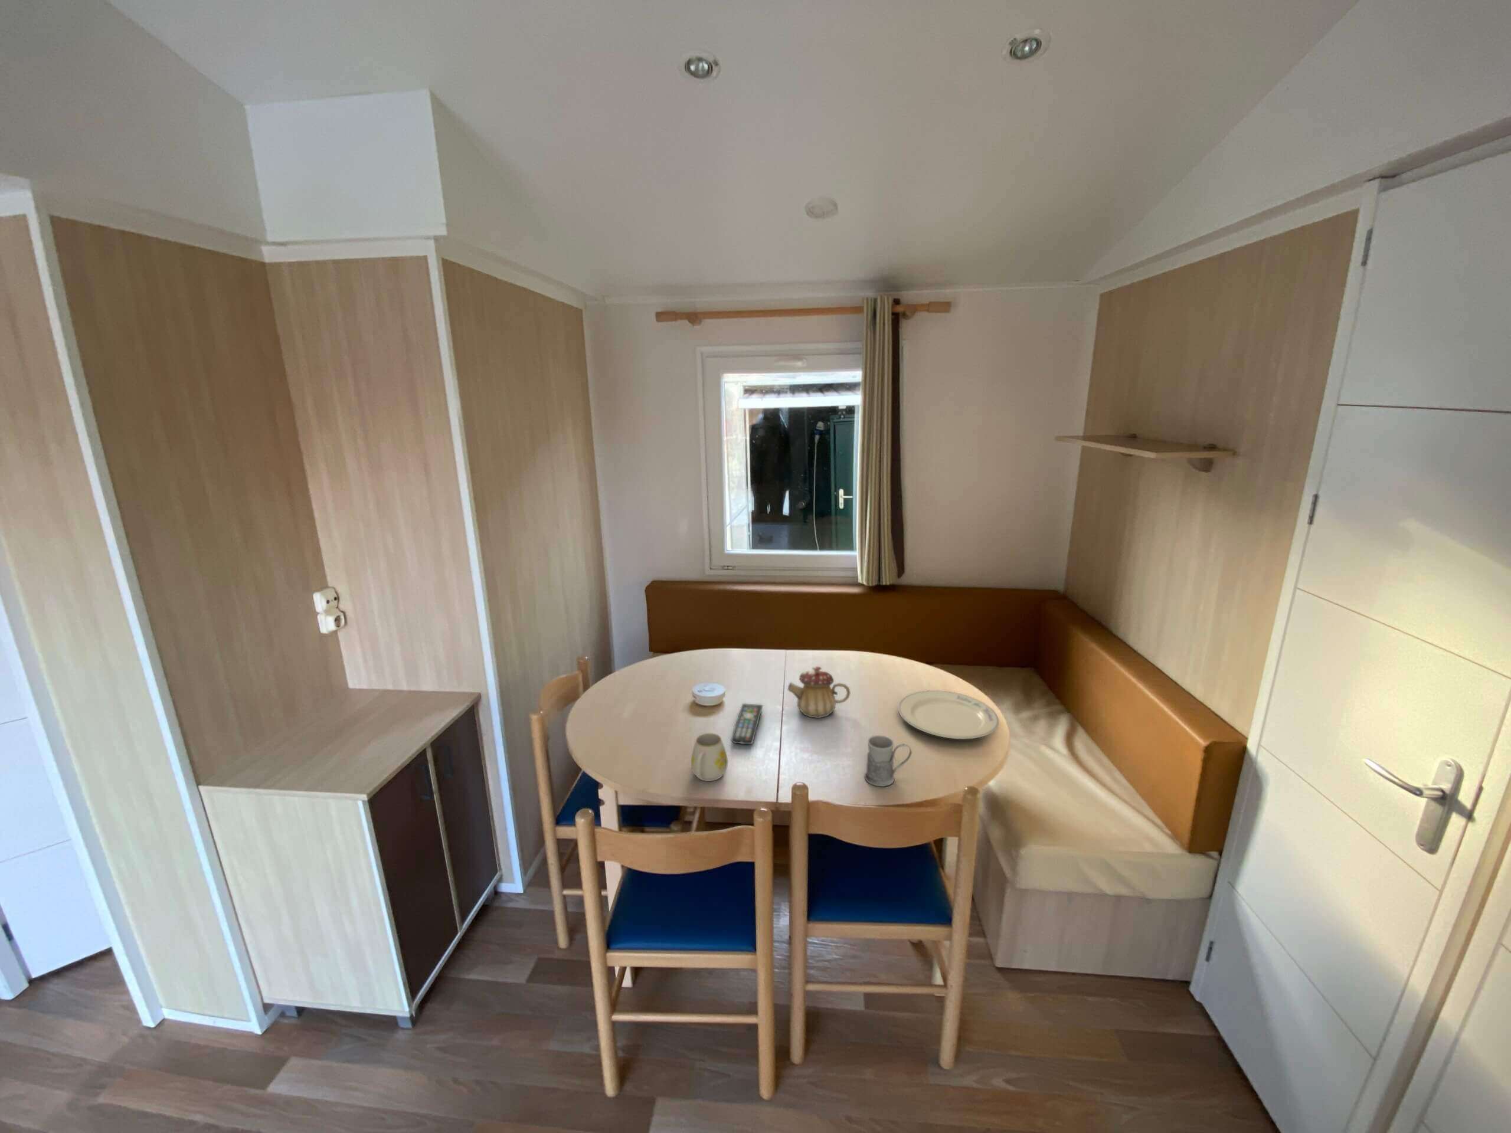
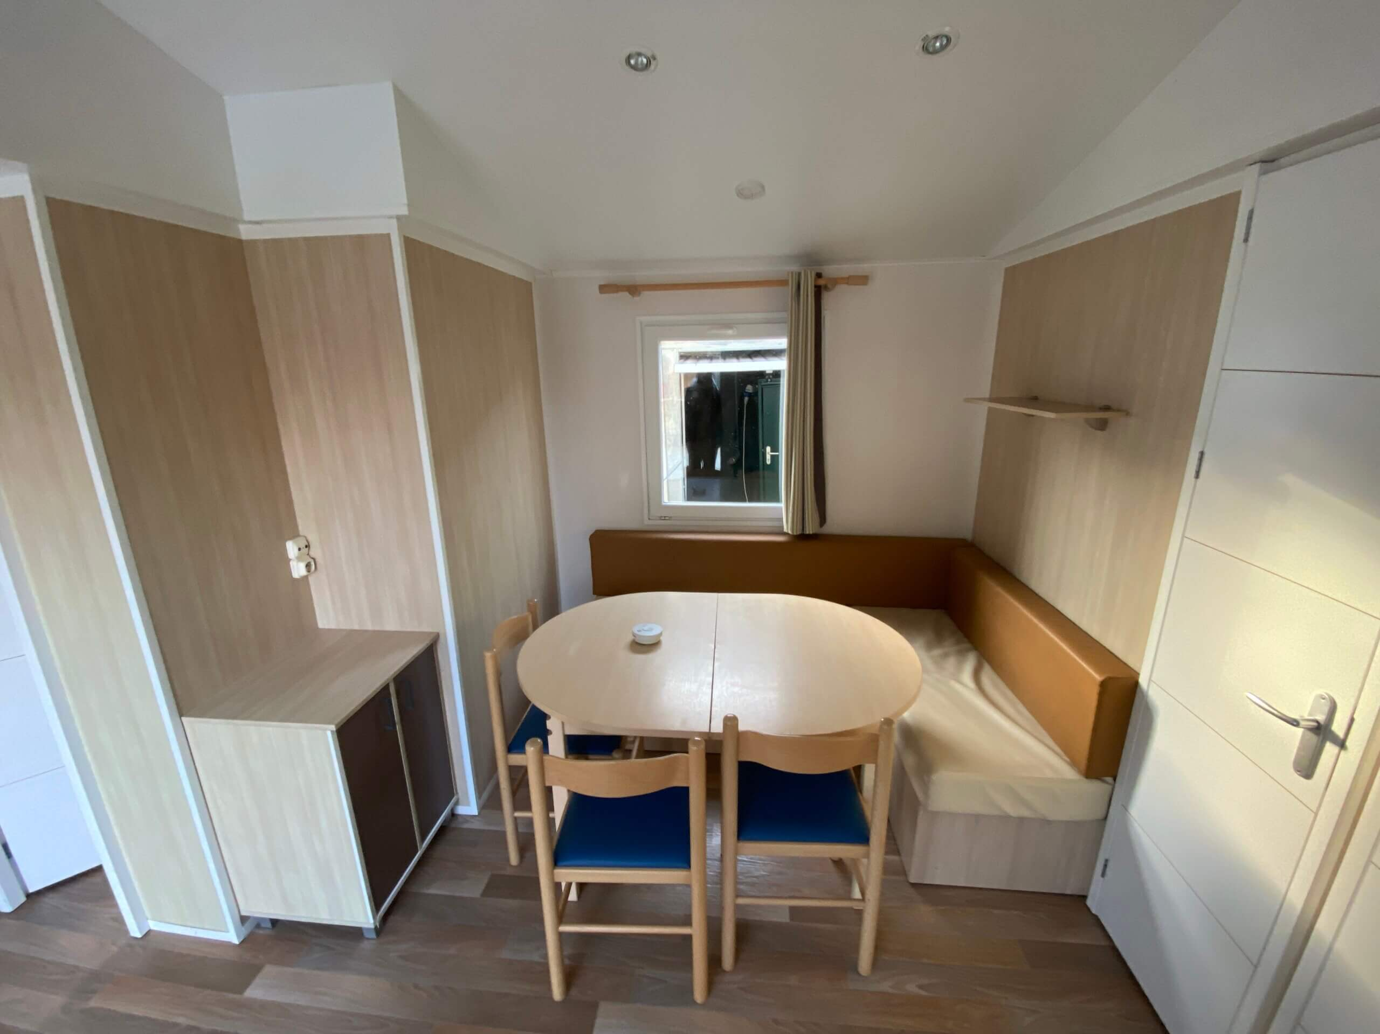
- mug [864,734,913,787]
- mug [690,732,728,782]
- teapot [788,665,851,719]
- chinaware [898,690,999,739]
- remote control [731,703,764,745]
